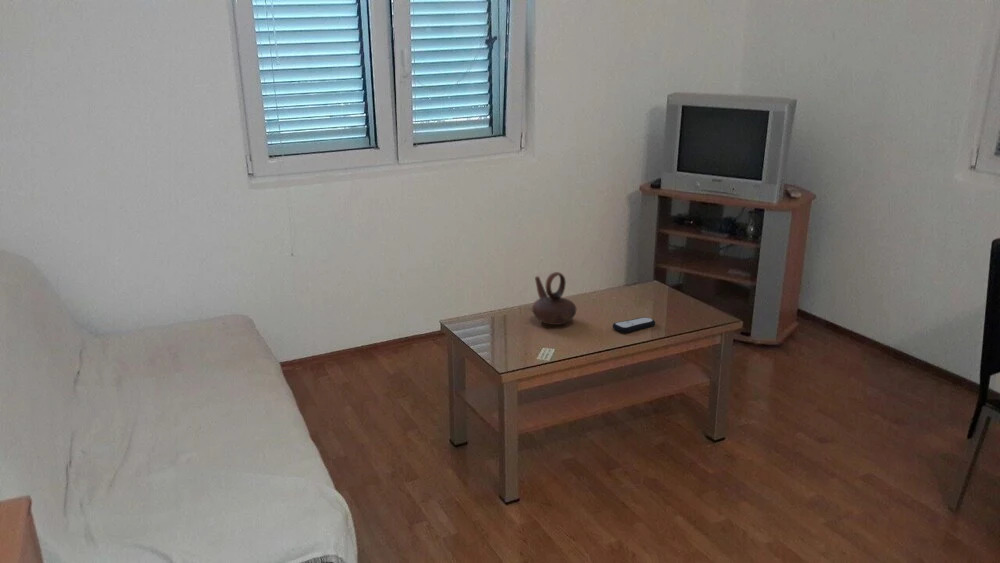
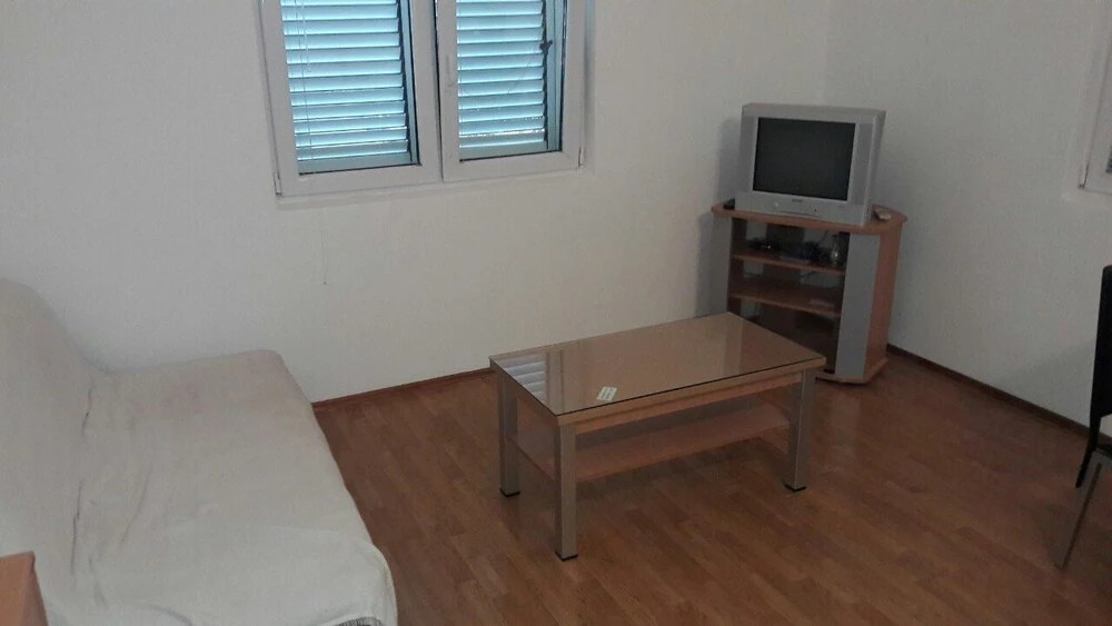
- remote control [612,316,656,334]
- teapot [531,271,577,326]
